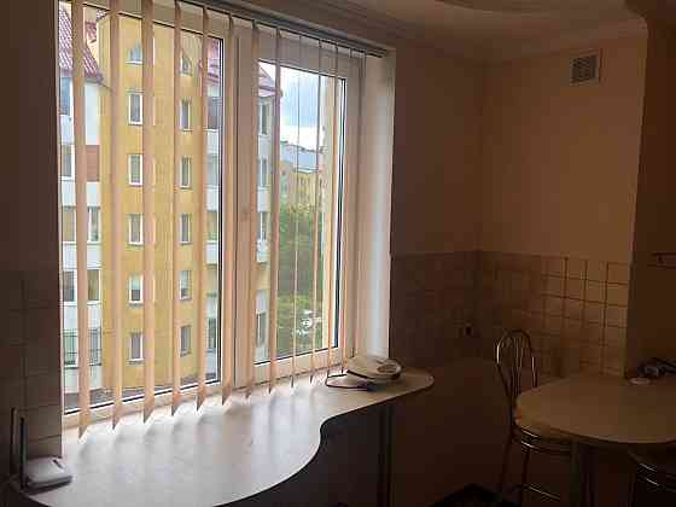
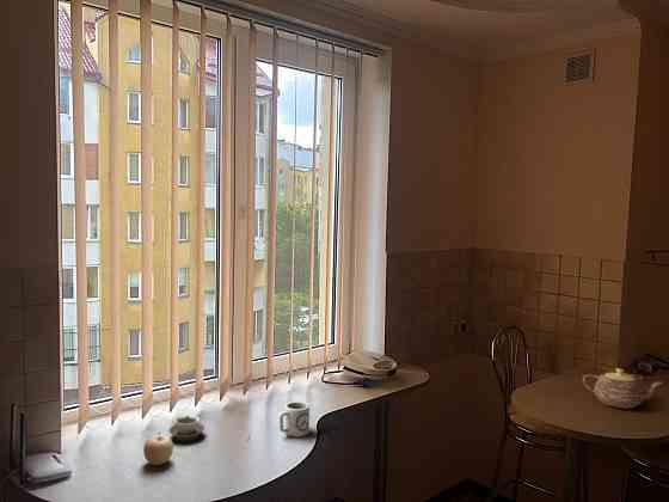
+ cup [168,415,205,442]
+ fruit [142,431,174,466]
+ teapot [582,367,665,410]
+ cup [277,400,311,439]
